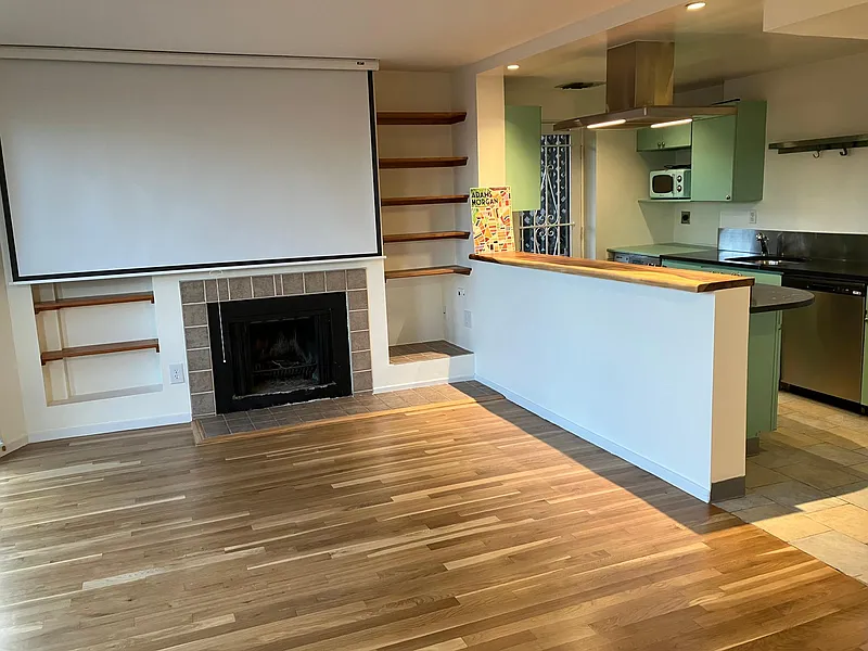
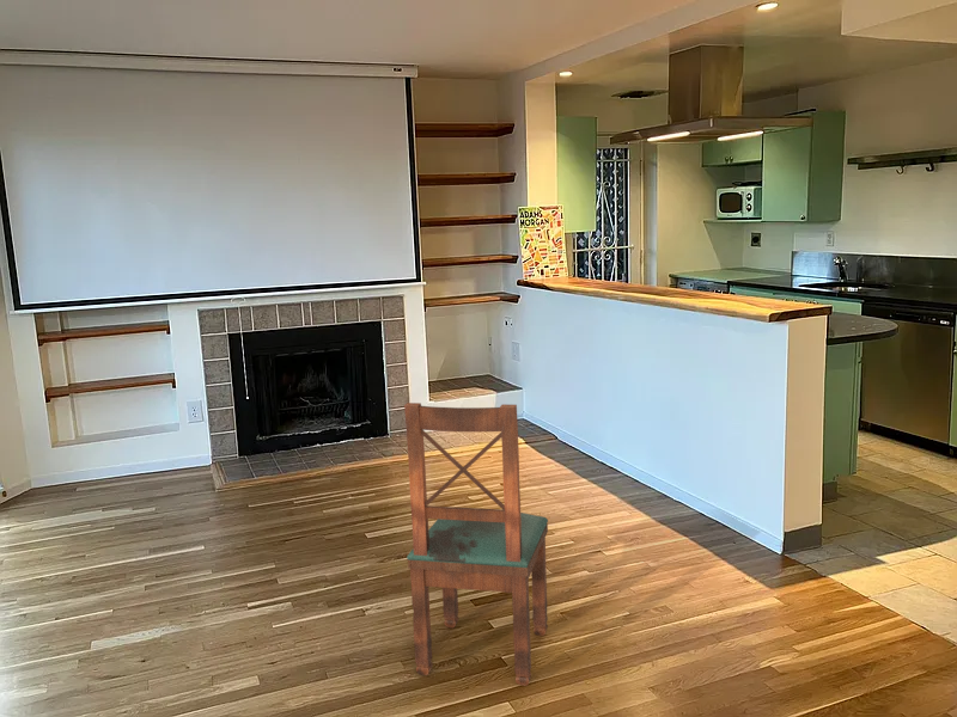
+ dining chair [403,402,549,687]
